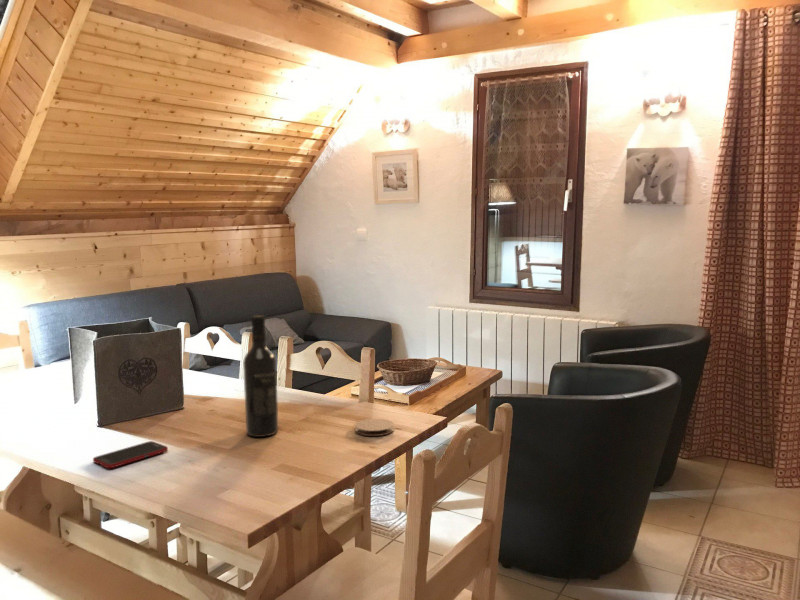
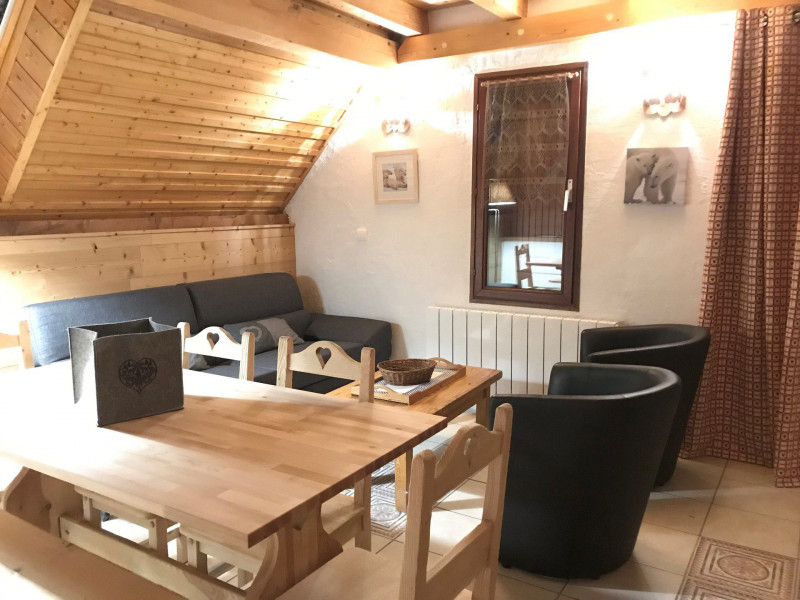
- wine bottle [242,314,279,438]
- cell phone [92,440,169,469]
- coaster [354,418,395,437]
